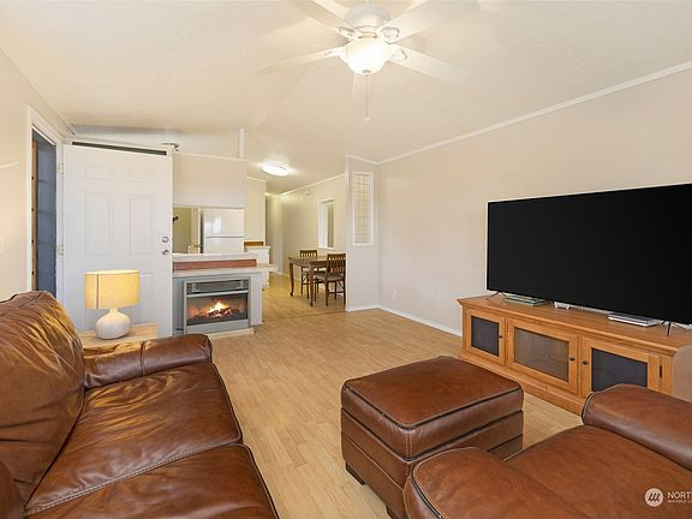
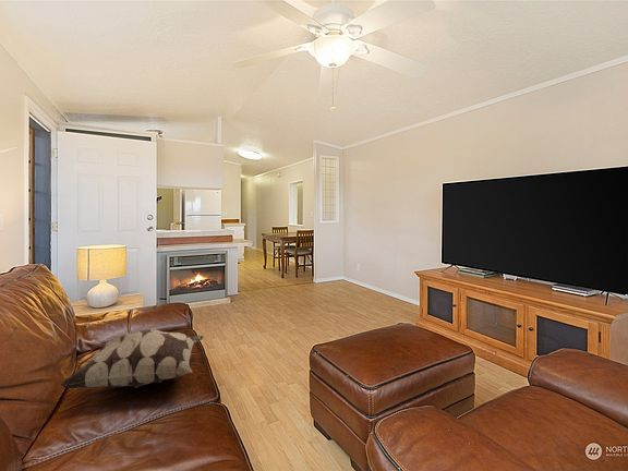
+ decorative pillow [59,328,205,389]
